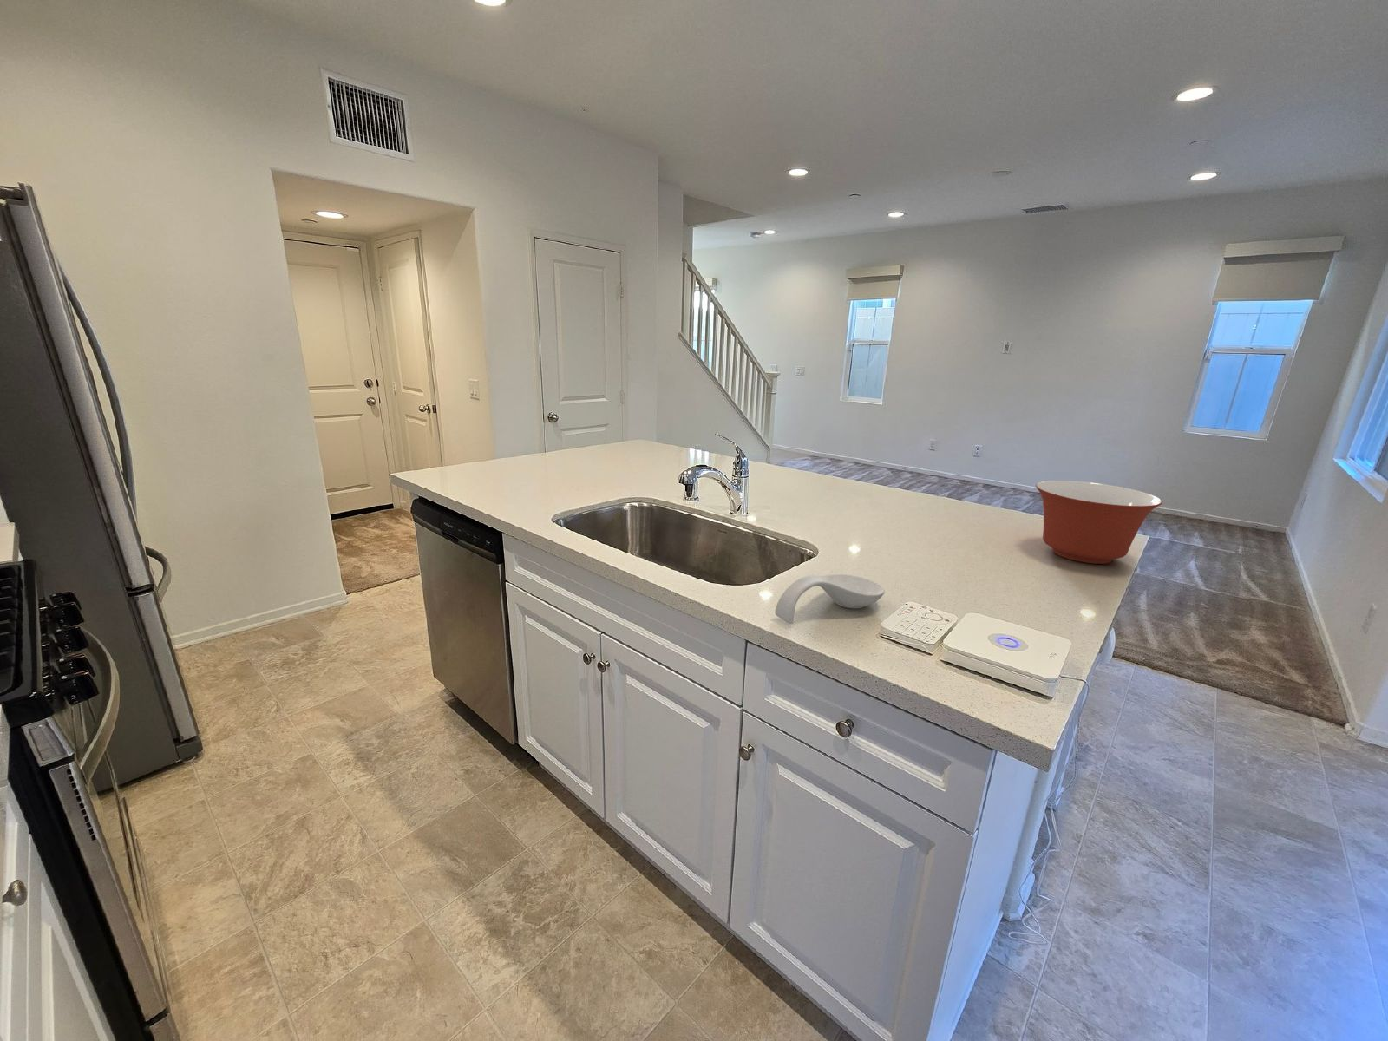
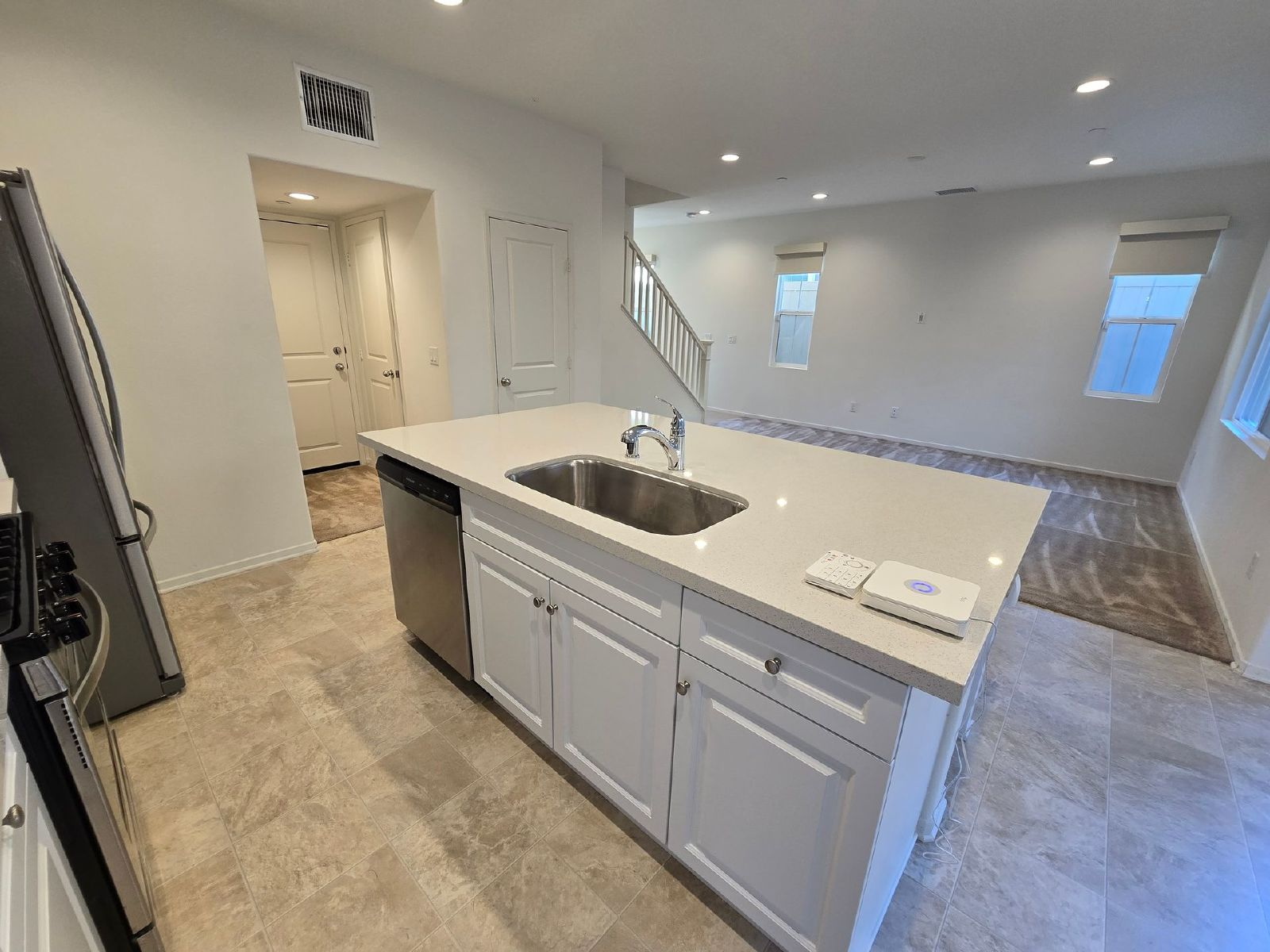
- mixing bowl [1035,480,1163,564]
- spoon rest [774,573,885,624]
